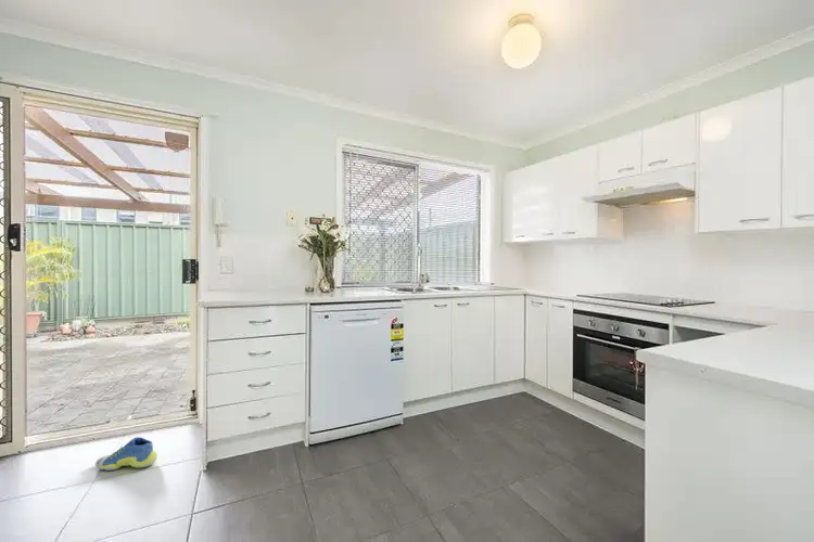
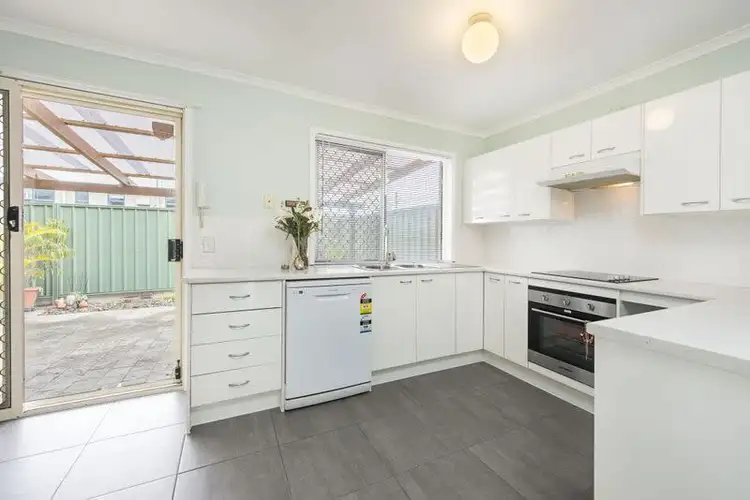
- sneaker [94,436,158,472]
